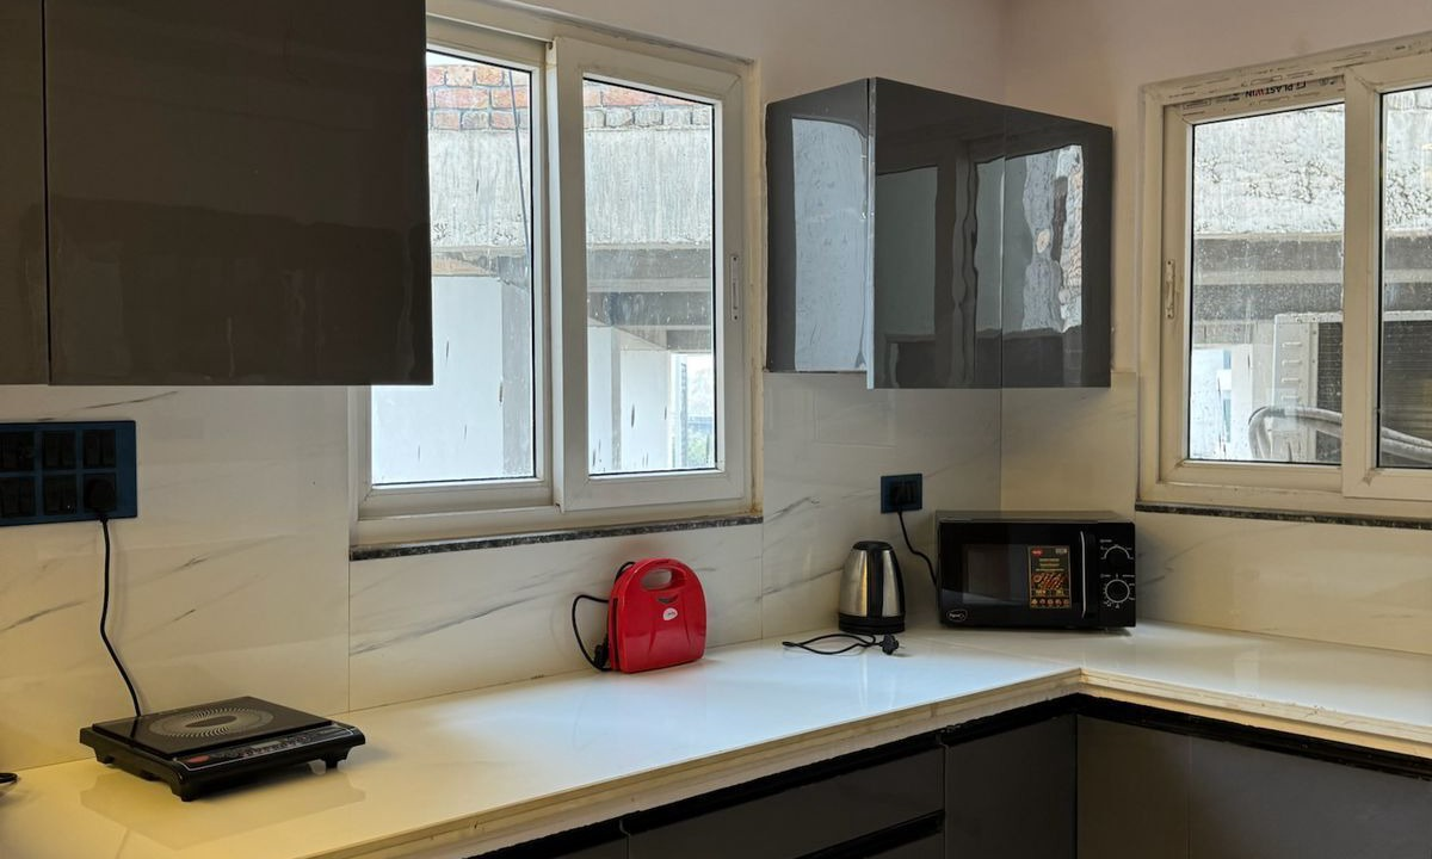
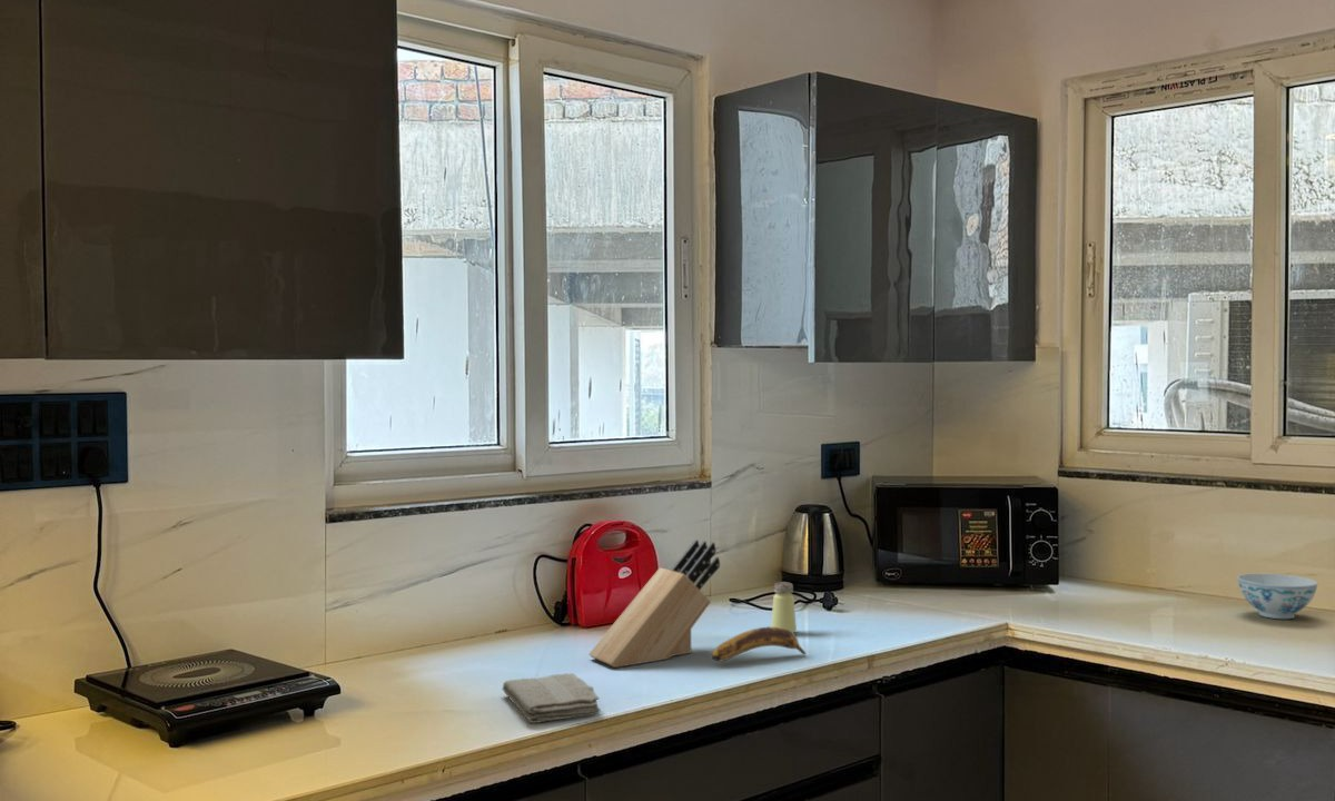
+ chinaware [1236,573,1318,620]
+ banana [711,626,807,663]
+ washcloth [501,672,602,724]
+ saltshaker [770,581,798,634]
+ knife block [587,538,721,669]
